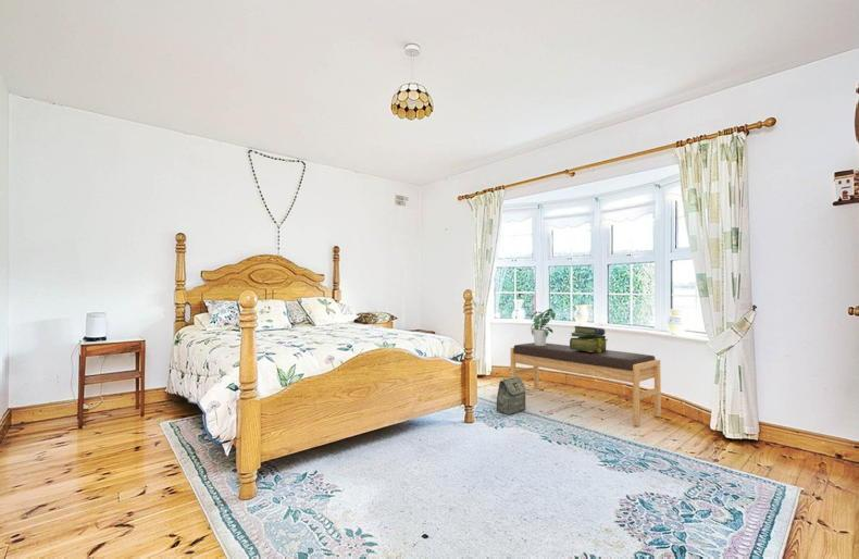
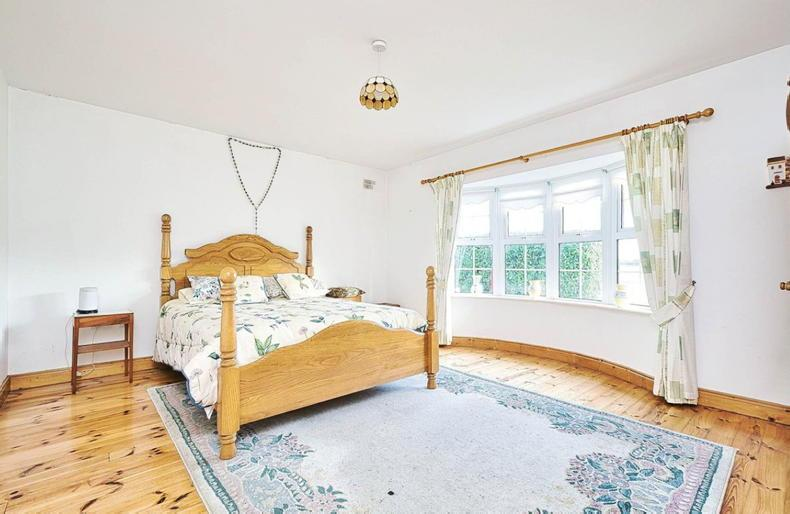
- bag [496,376,527,415]
- bench [509,341,662,426]
- potted plant [530,308,557,346]
- stack of books [569,325,609,352]
